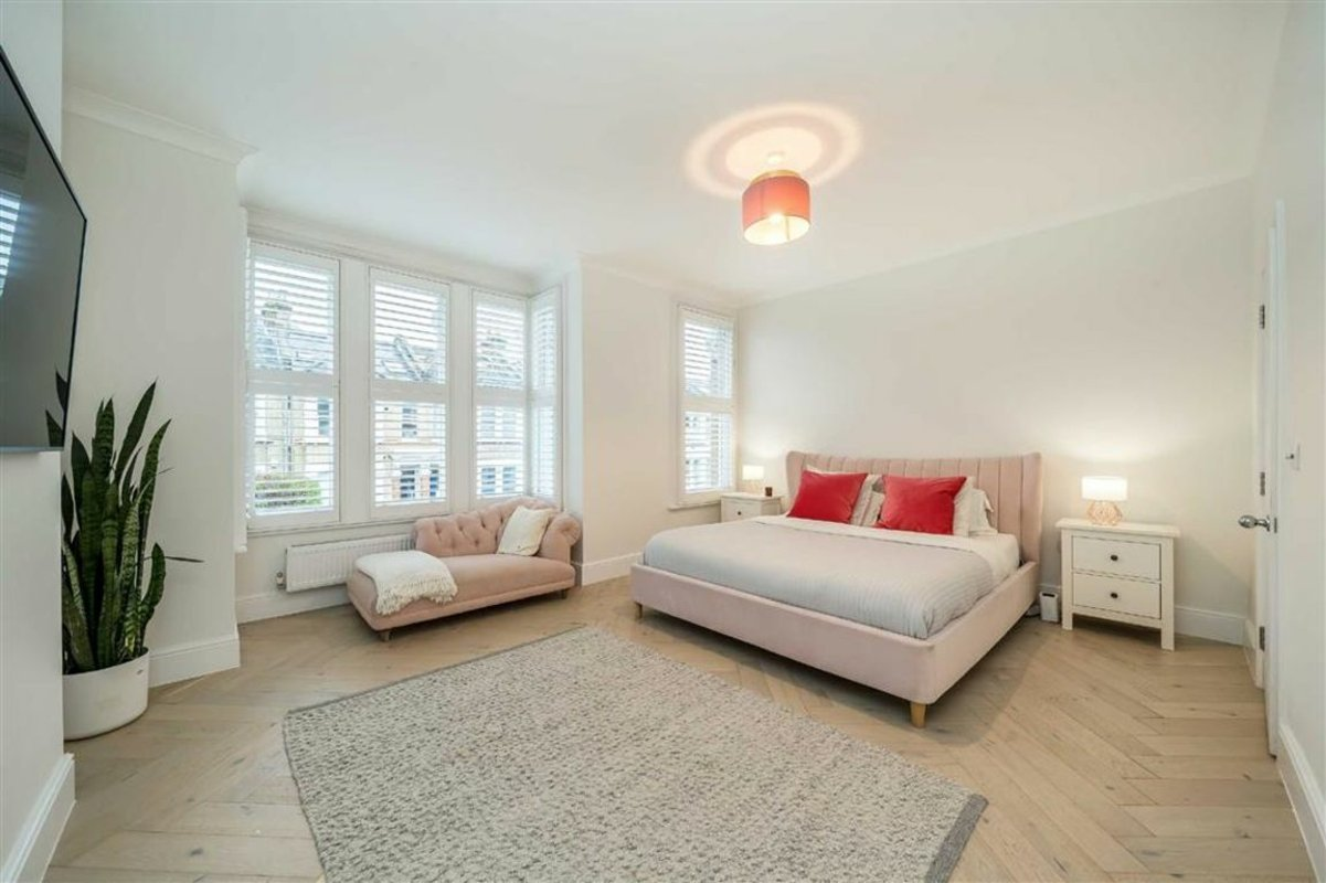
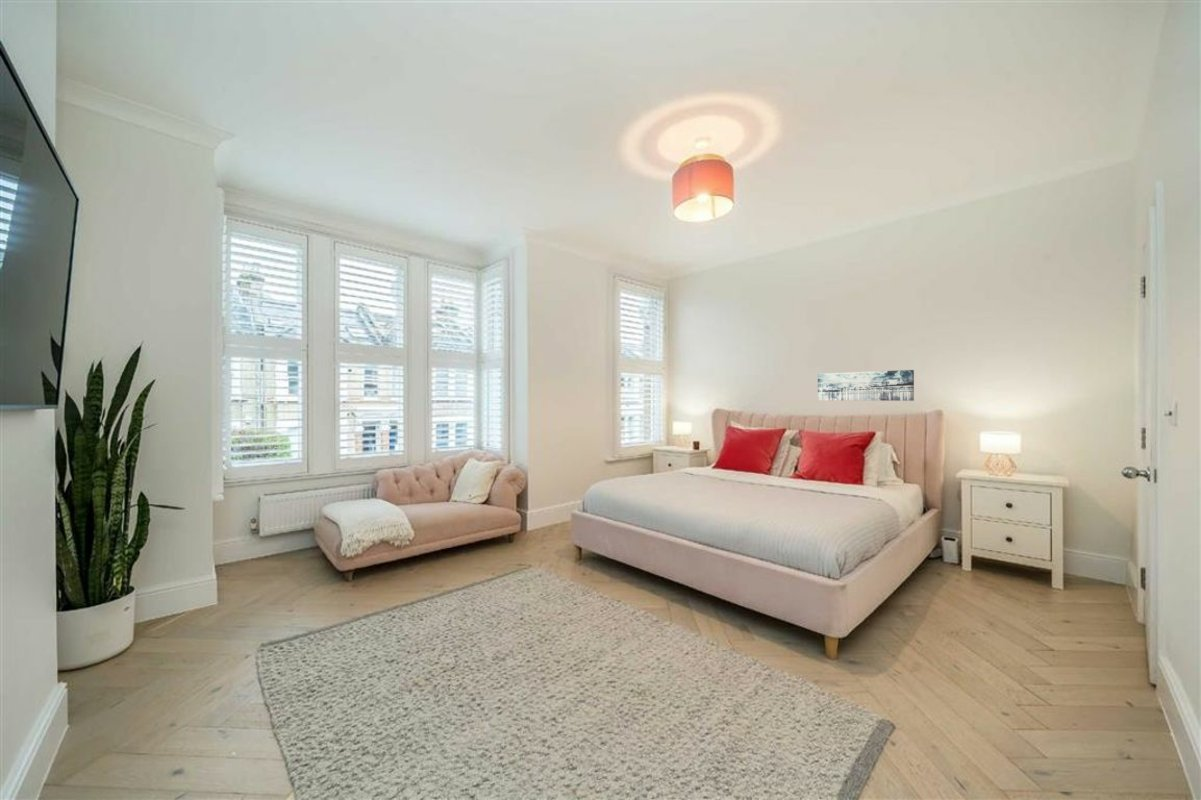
+ wall art [817,369,915,402]
